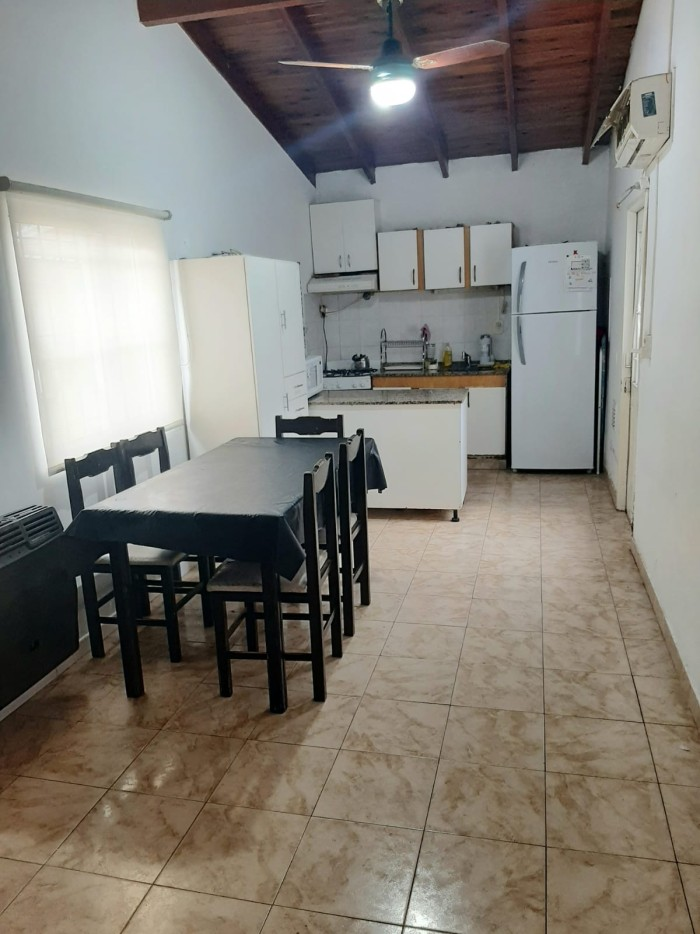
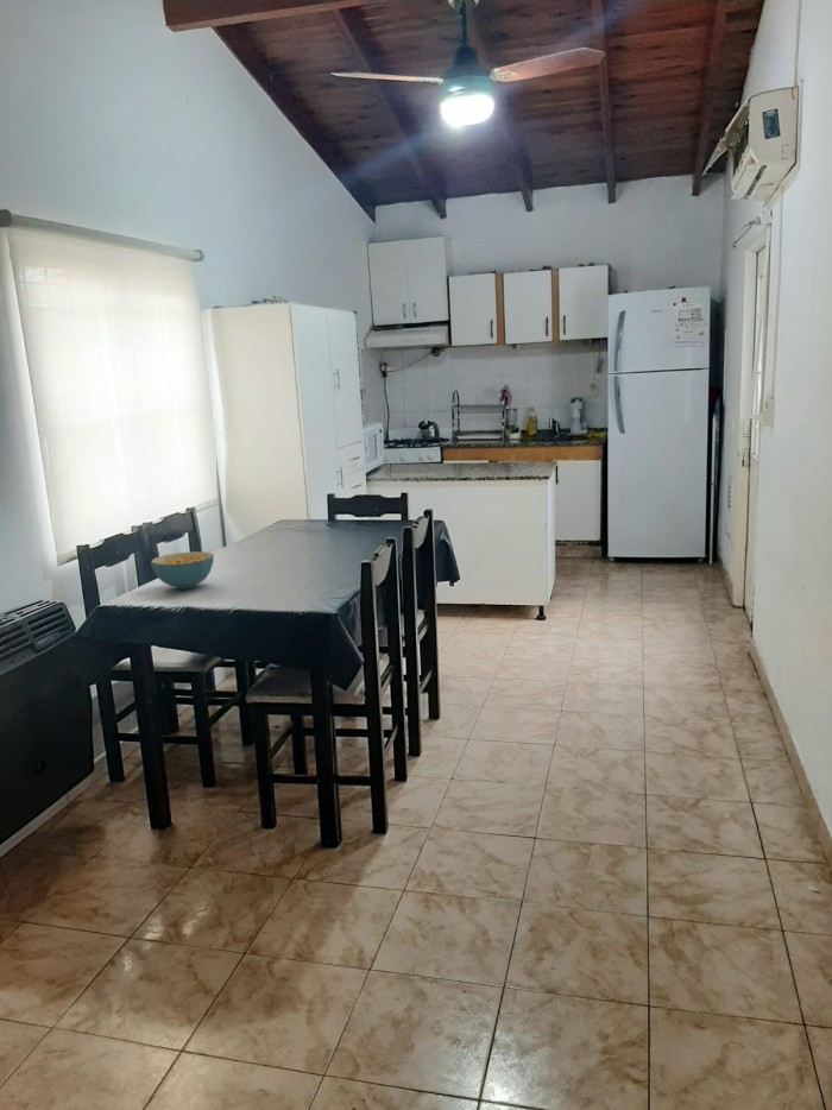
+ cereal bowl [150,550,215,591]
